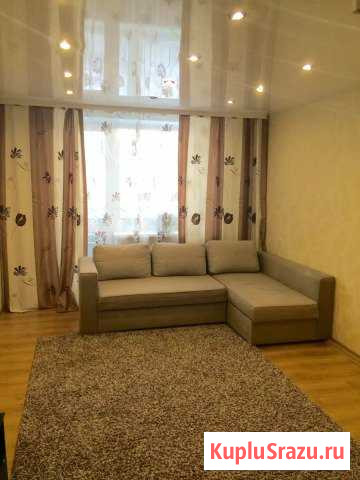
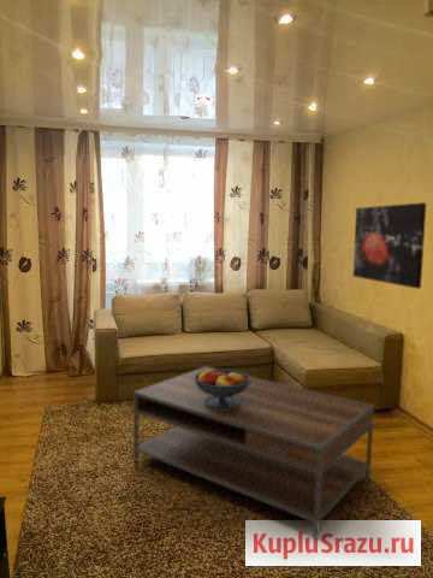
+ coffee table [132,365,375,539]
+ fruit bowl [194,368,251,409]
+ wall art [352,201,427,290]
